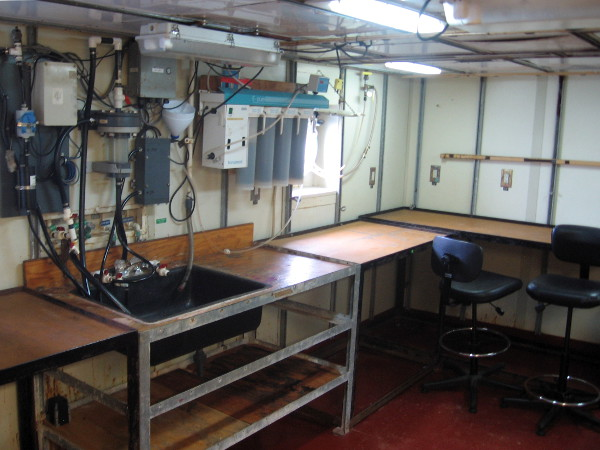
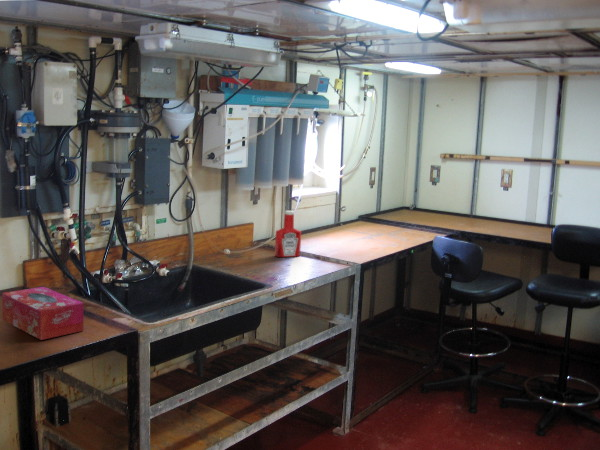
+ tissue box [1,286,85,341]
+ soap bottle [274,210,302,258]
